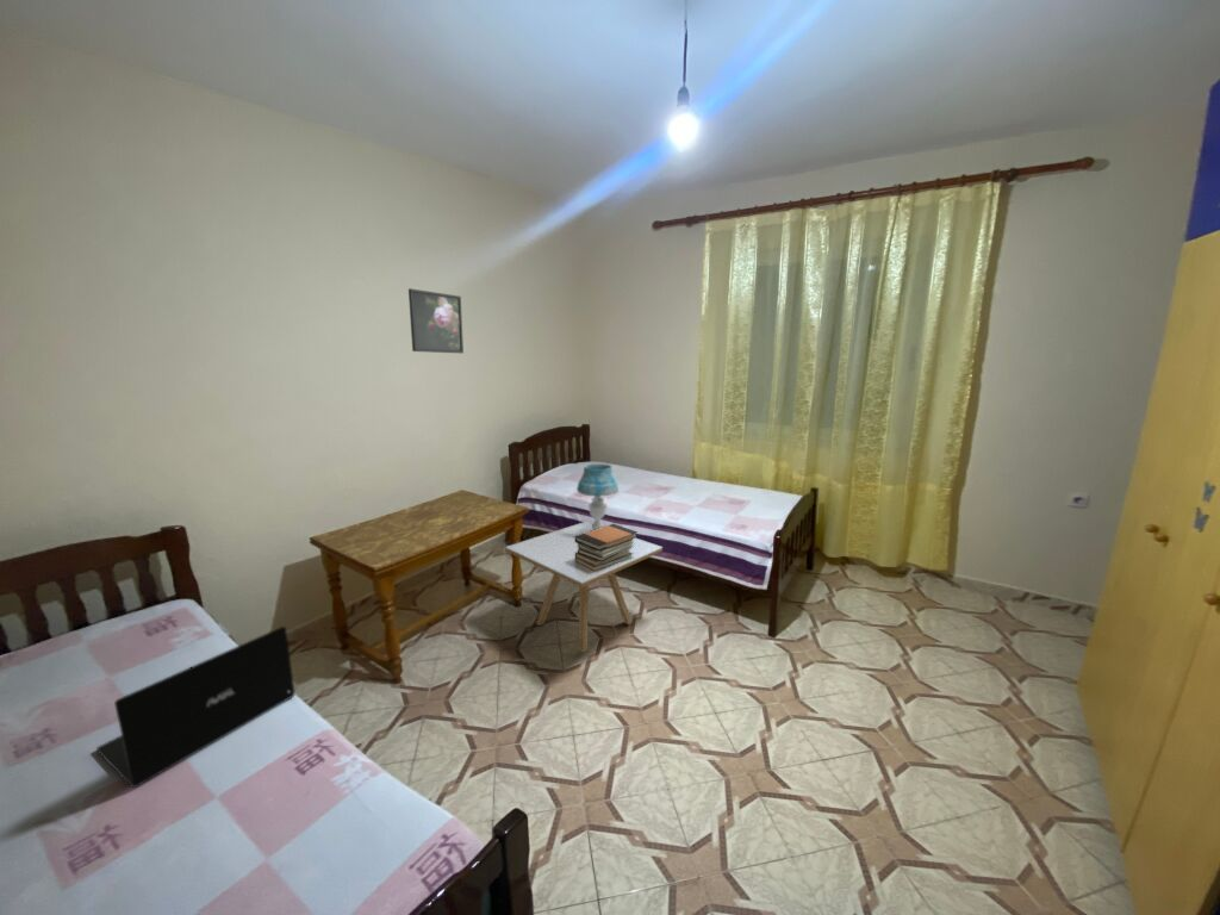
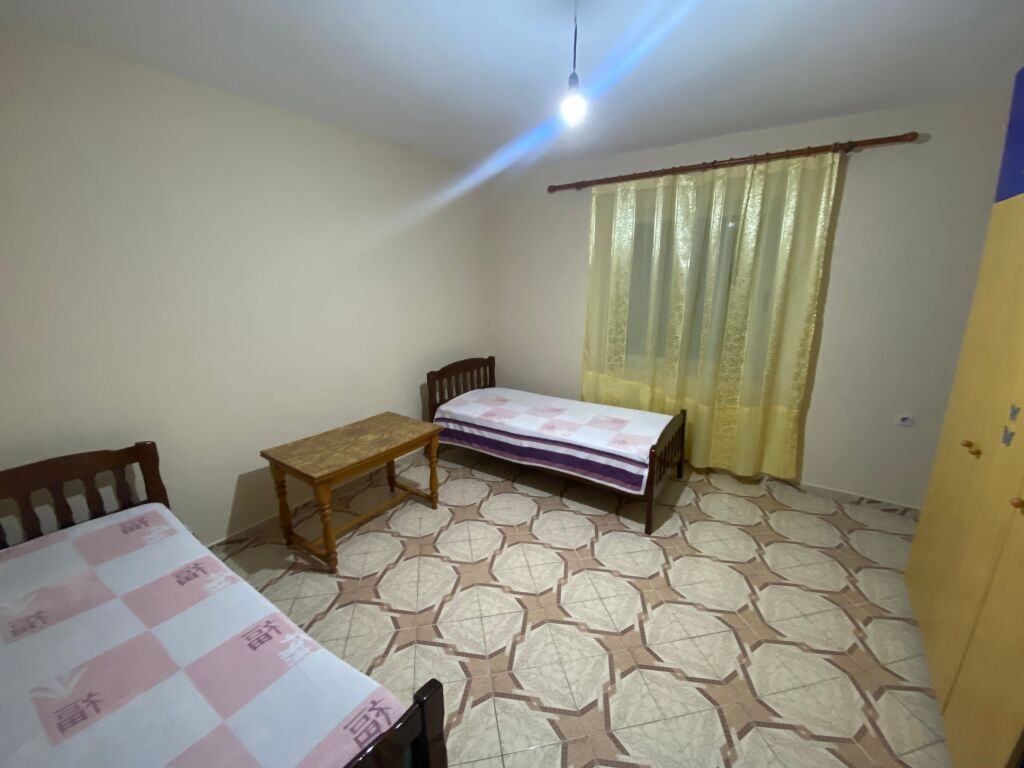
- book stack [574,523,639,572]
- laptop [95,625,297,789]
- table lamp [575,462,620,531]
- side table [504,521,664,653]
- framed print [407,287,465,354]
